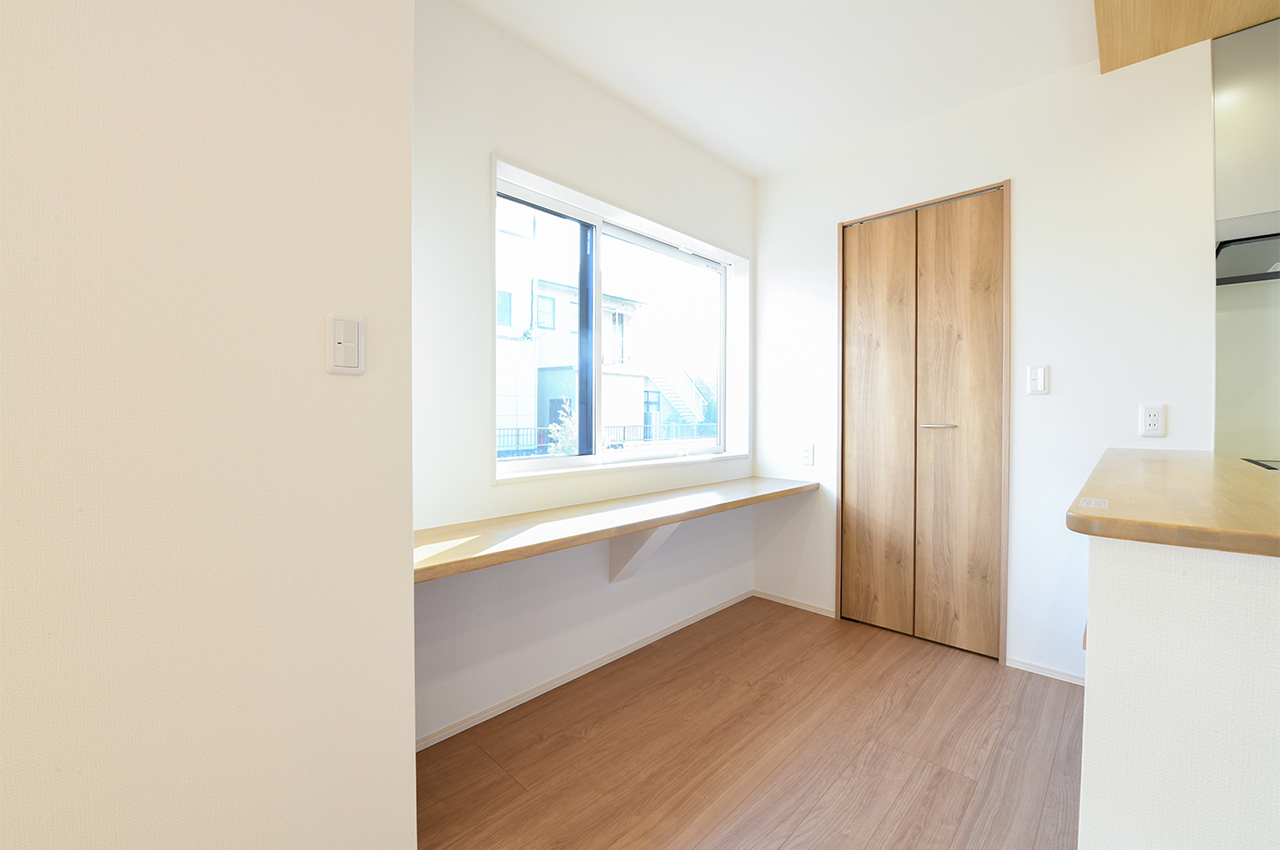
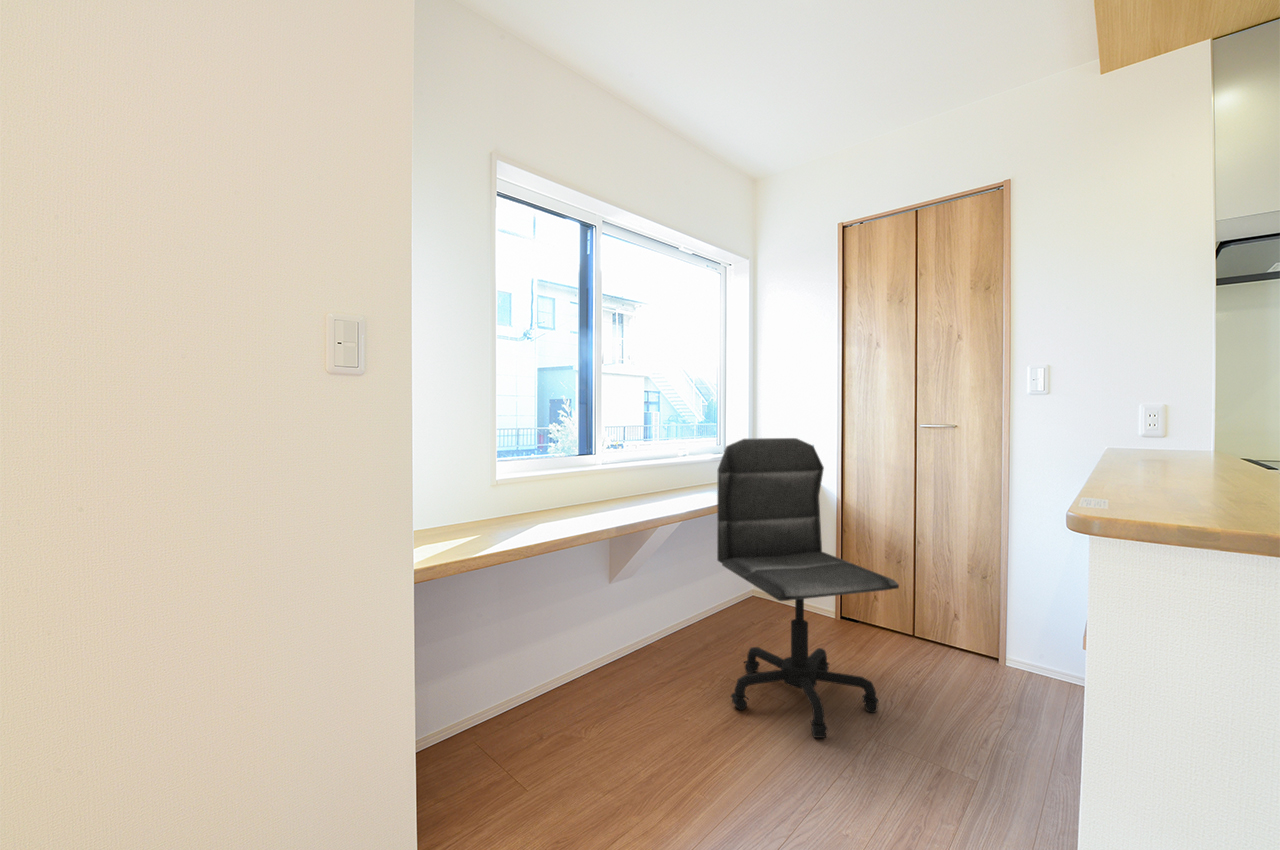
+ office chair [716,437,900,739]
